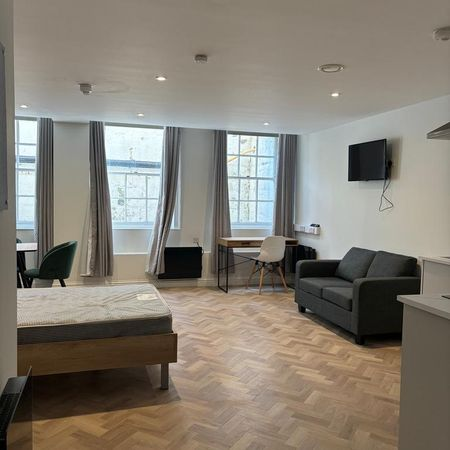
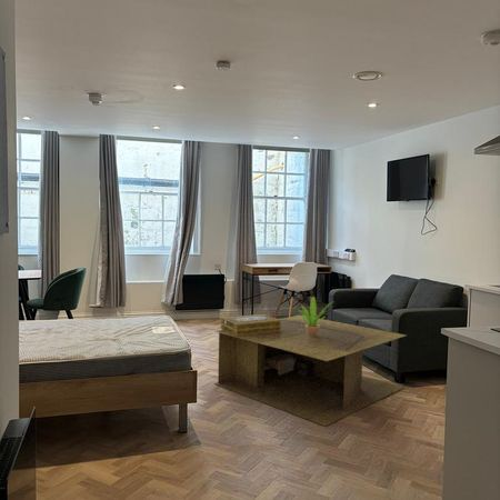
+ decorative box [220,313,281,336]
+ potted plant [298,296,334,337]
+ coffee table [213,314,407,427]
